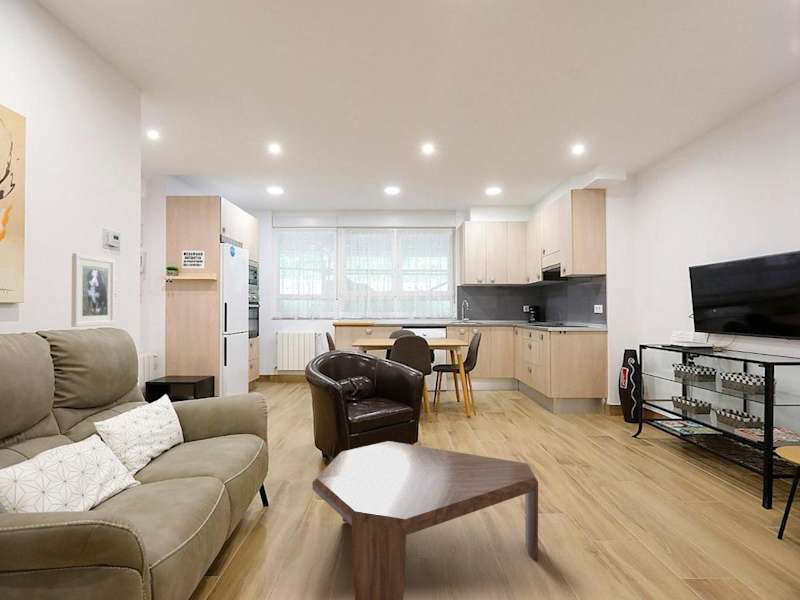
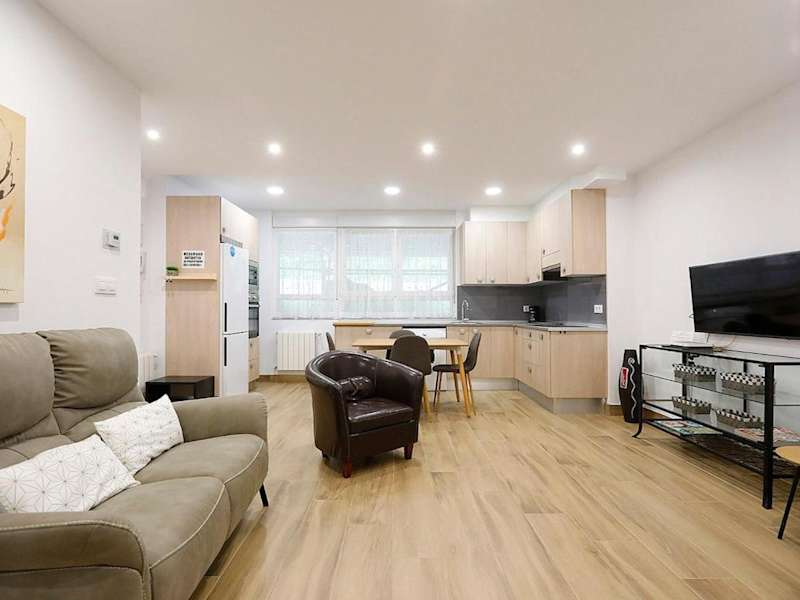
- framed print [70,252,116,328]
- coffee table [312,440,539,600]
